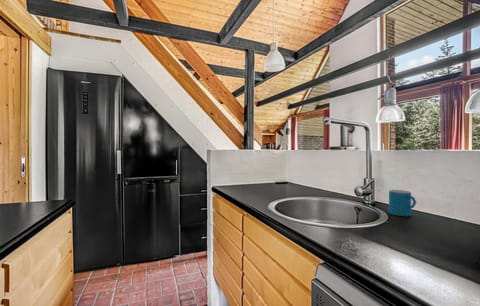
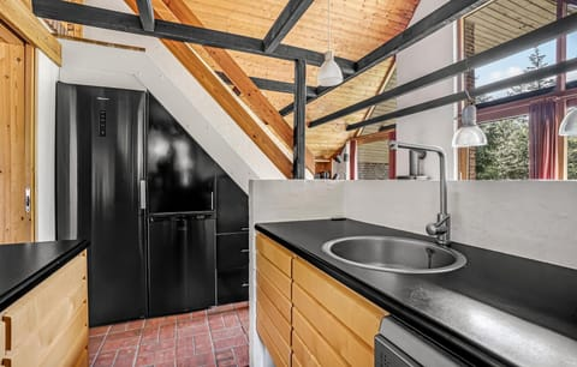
- mug [388,189,417,217]
